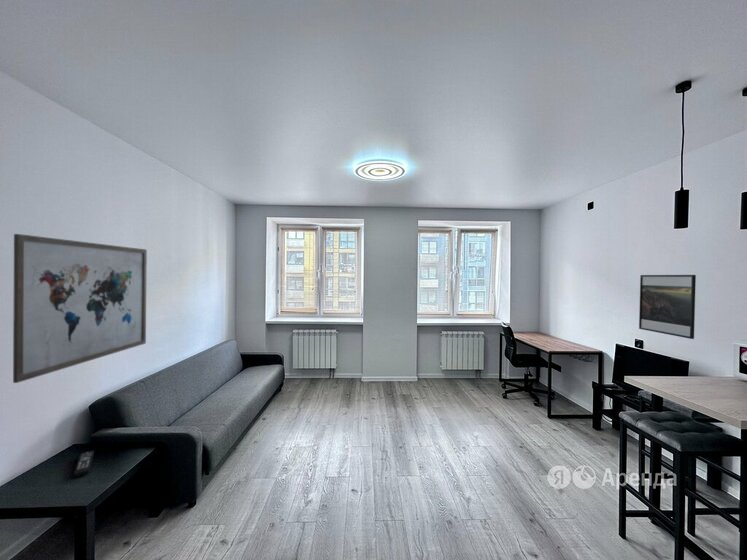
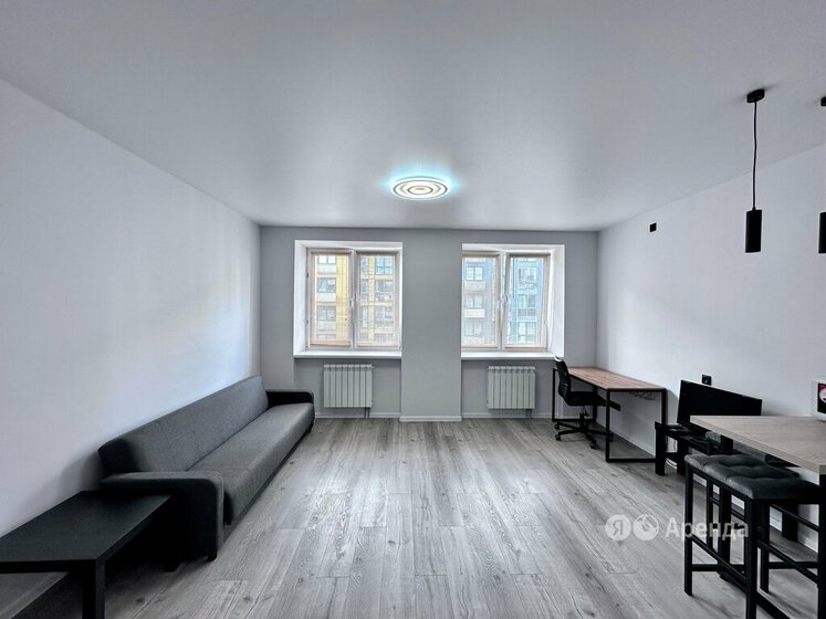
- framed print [638,274,697,340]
- wall art [12,233,148,384]
- remote control [73,450,95,478]
